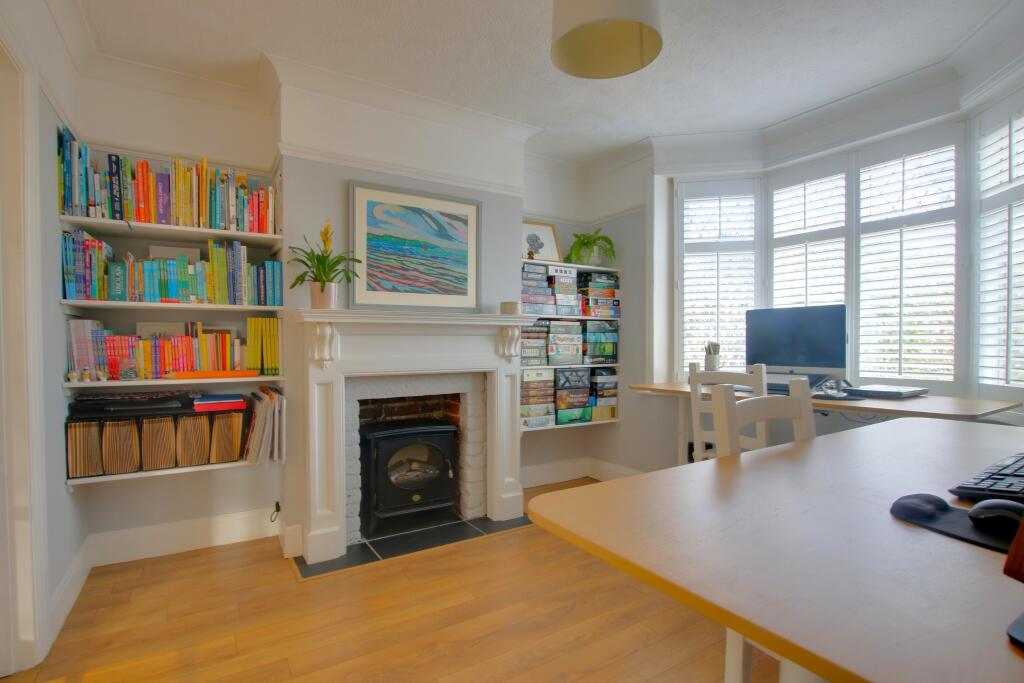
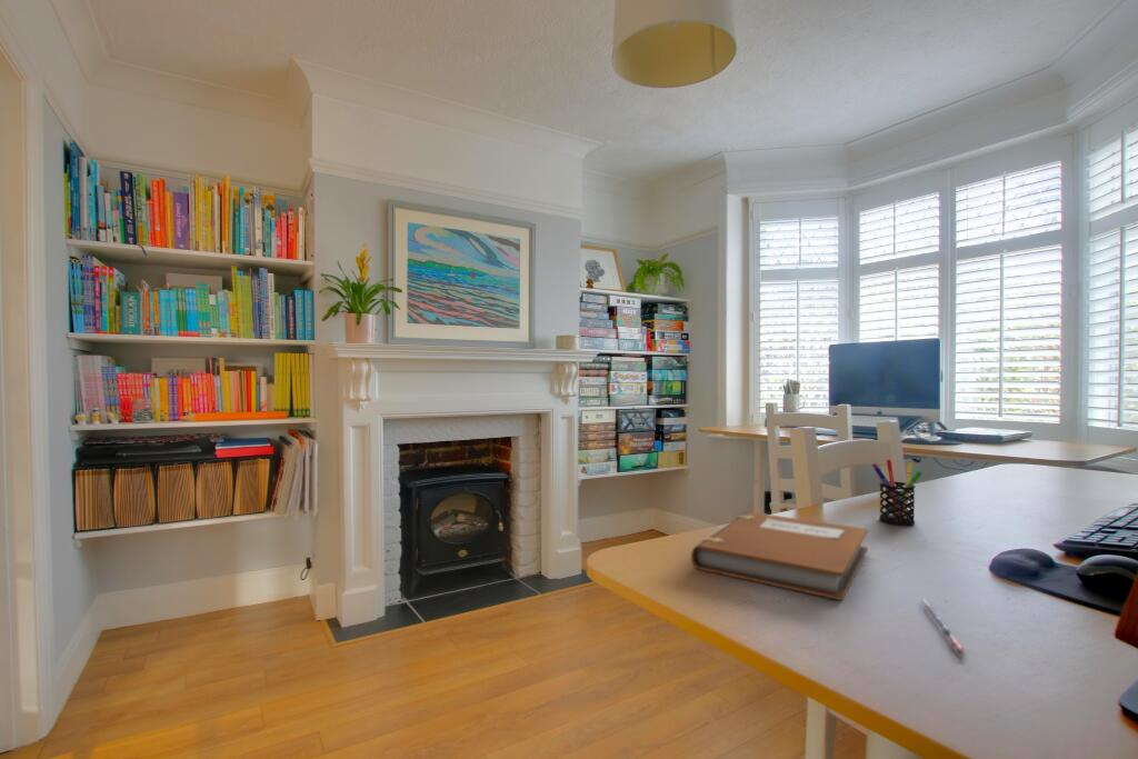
+ notebook [690,511,869,601]
+ pen [919,598,967,656]
+ pen holder [871,458,924,527]
